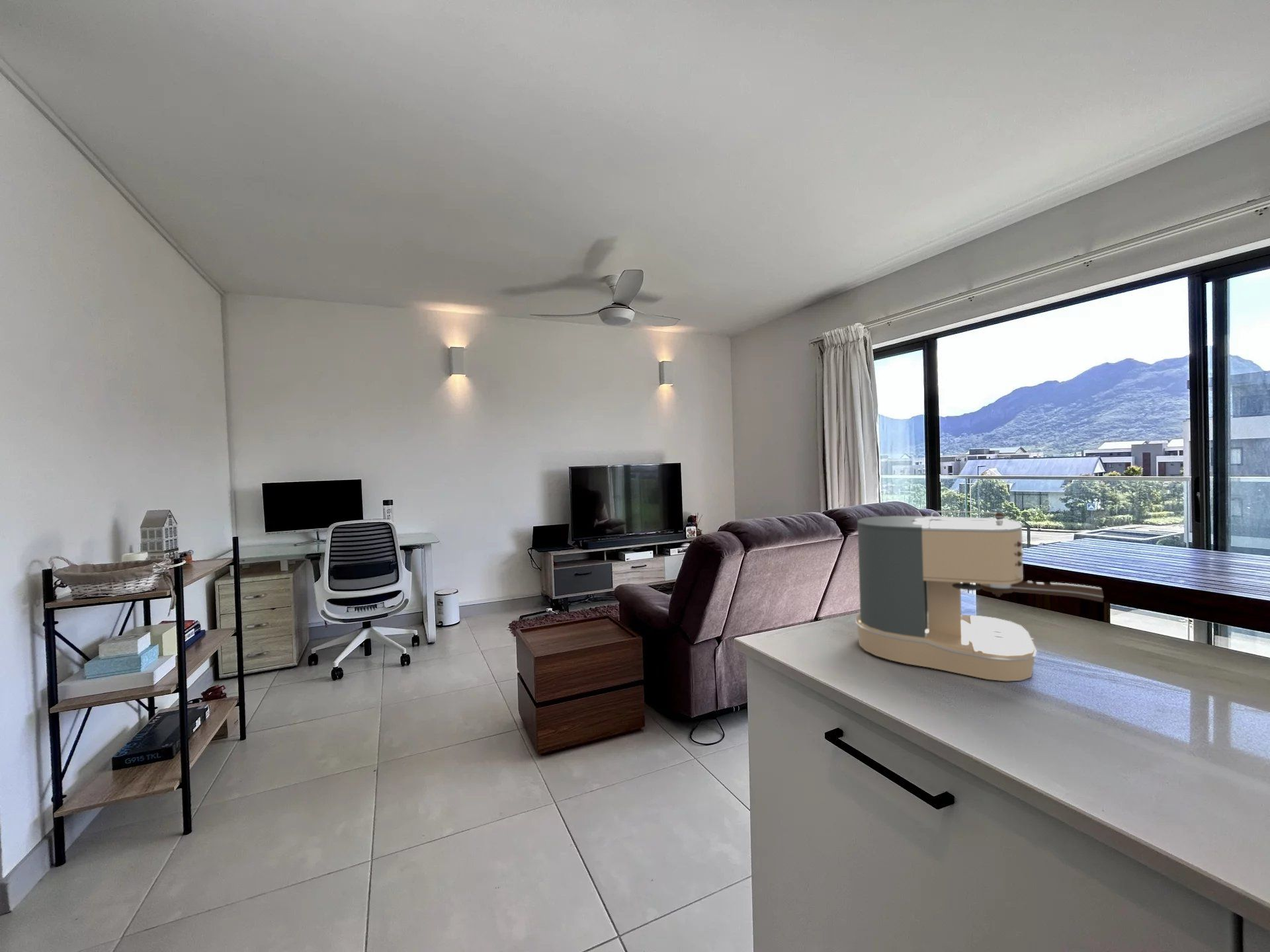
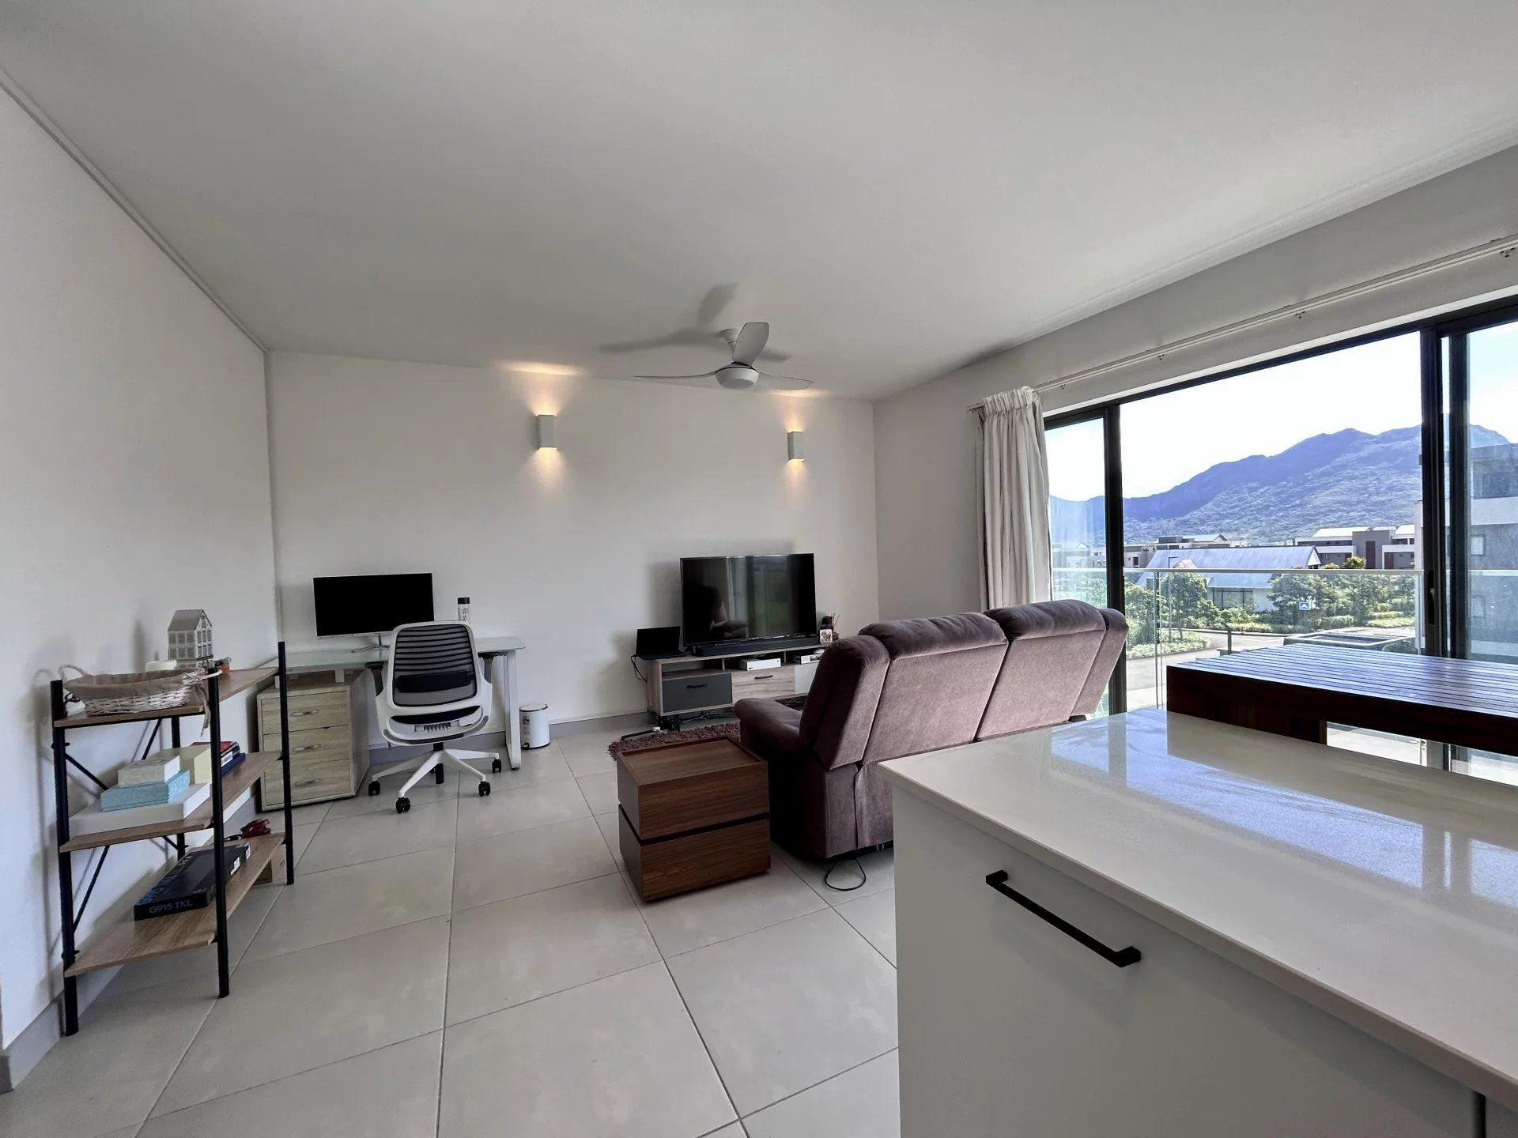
- coffee maker [855,510,1104,682]
